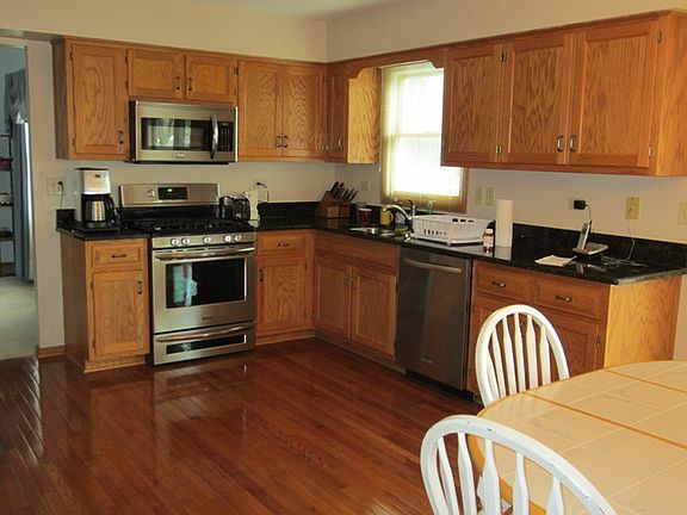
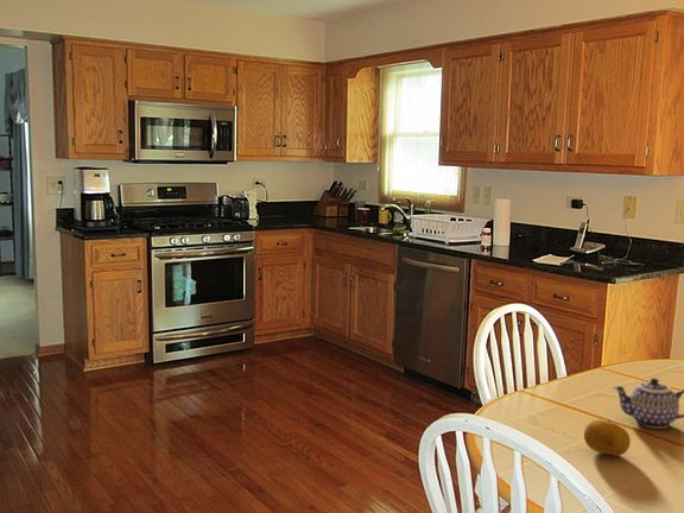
+ fruit [583,418,632,456]
+ teapot [613,376,684,430]
